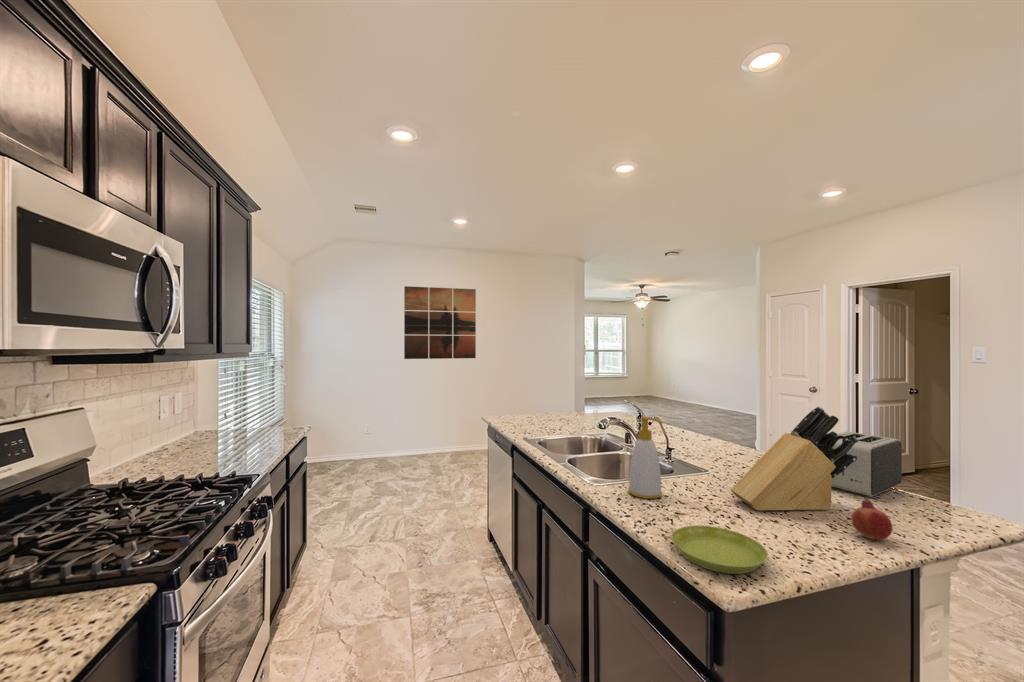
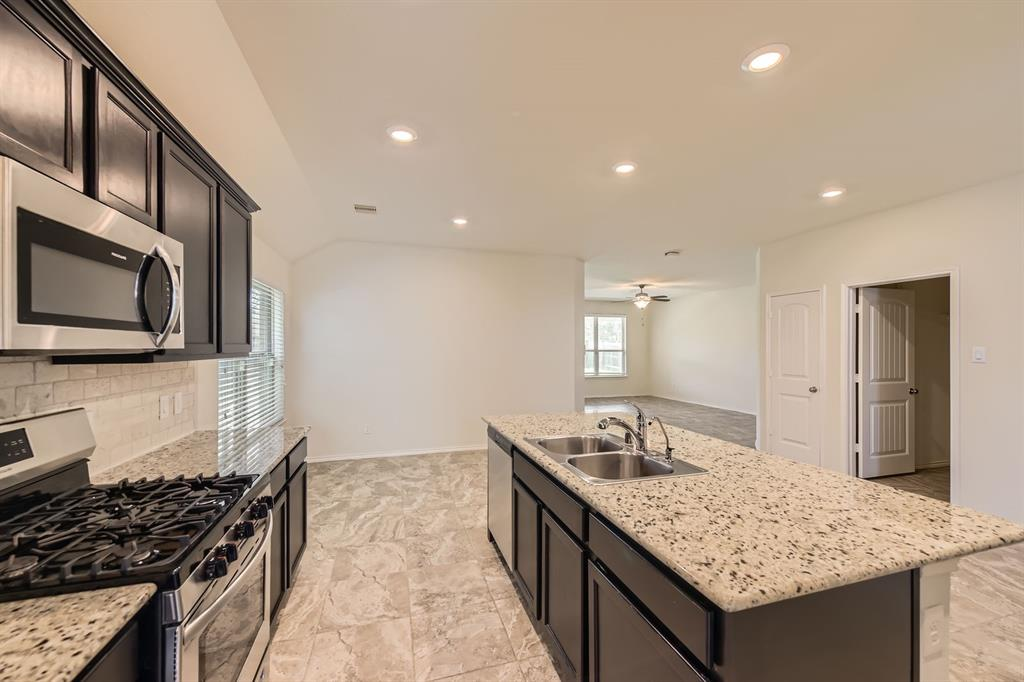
- saucer [671,525,769,575]
- knife block [730,406,858,512]
- wall art [403,285,477,360]
- toaster [831,431,903,498]
- fruit [850,499,894,542]
- soap bottle [627,416,664,500]
